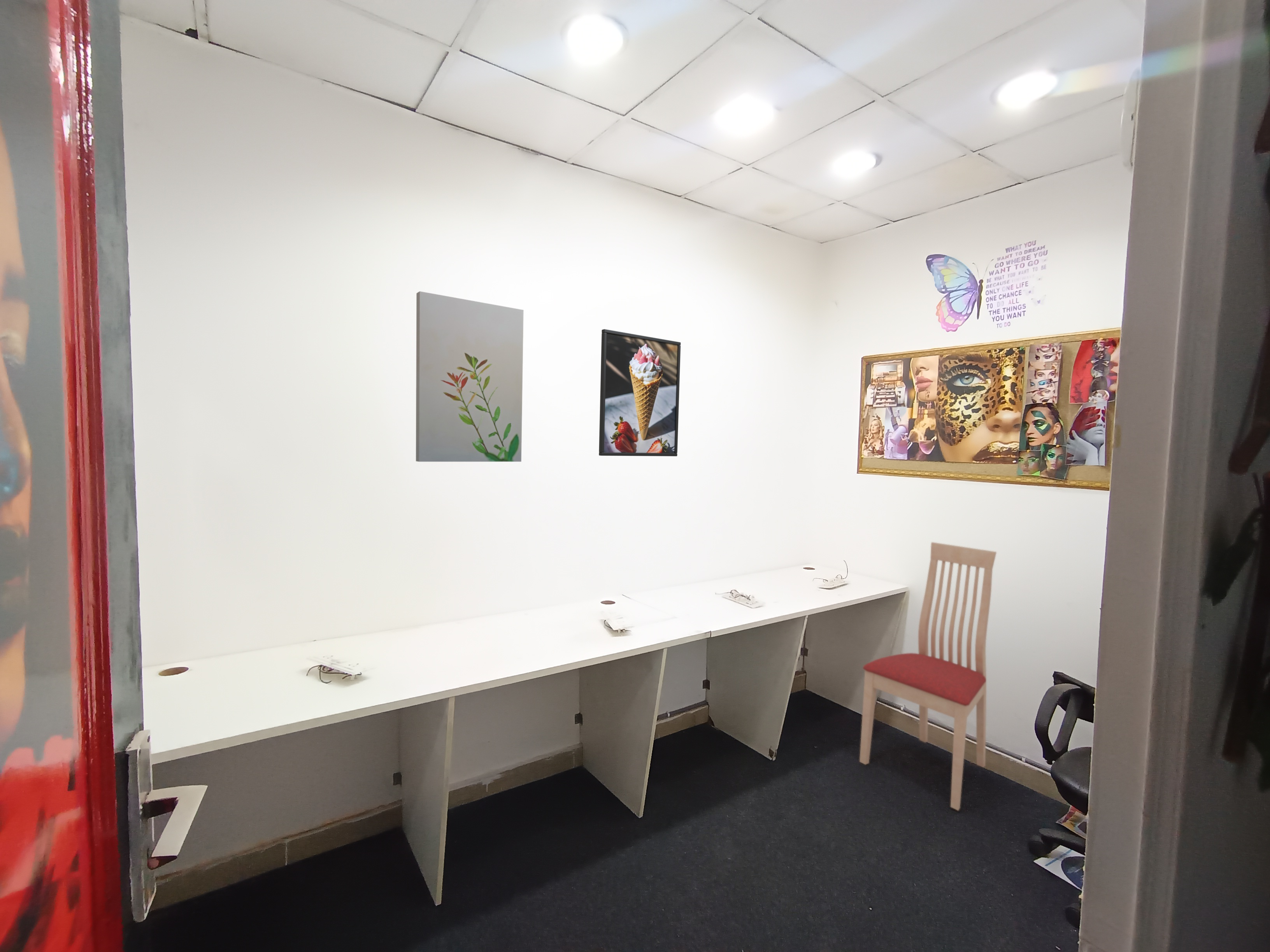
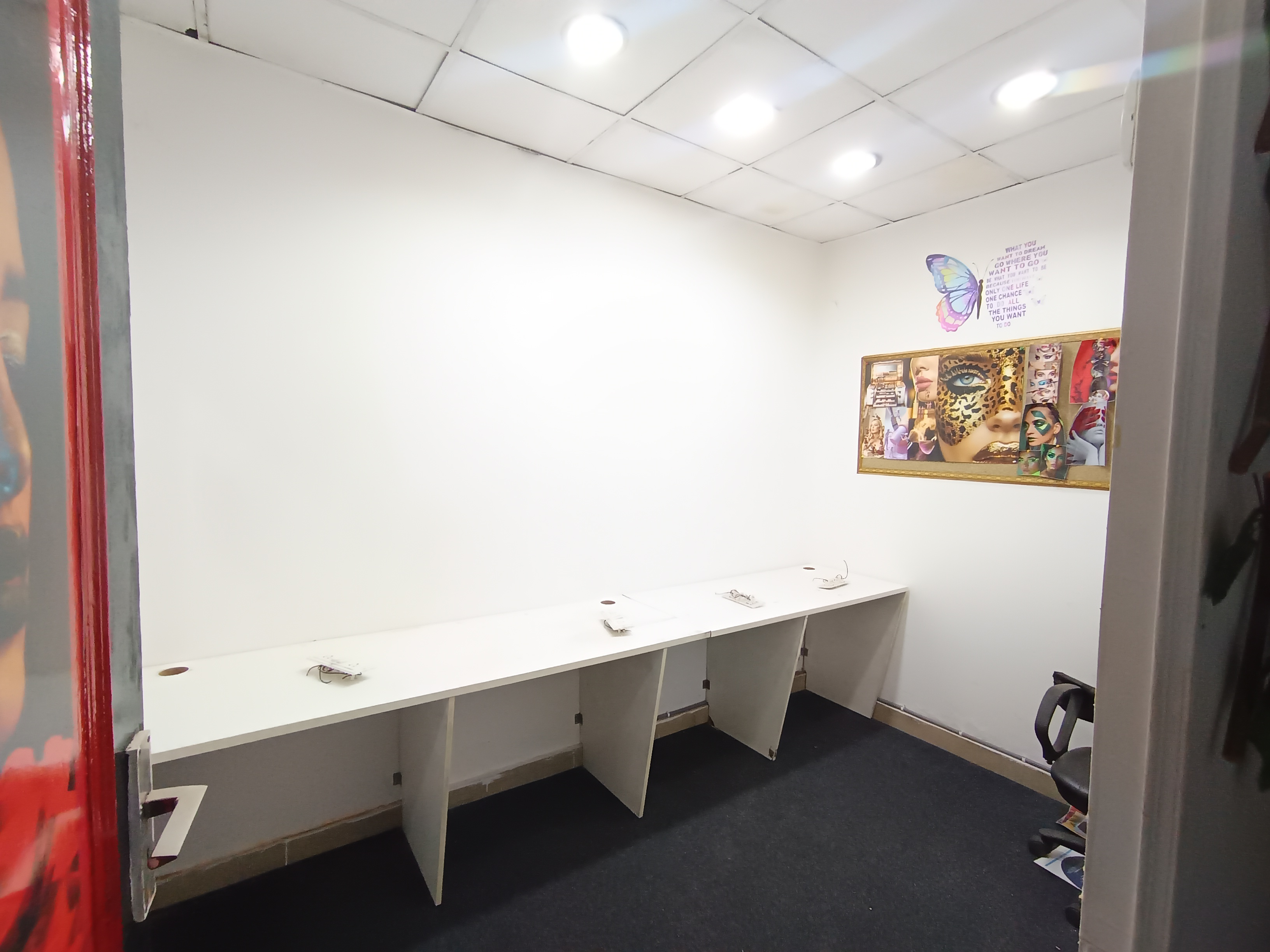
- chair [859,542,997,811]
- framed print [598,329,681,457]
- wall art [416,291,524,462]
